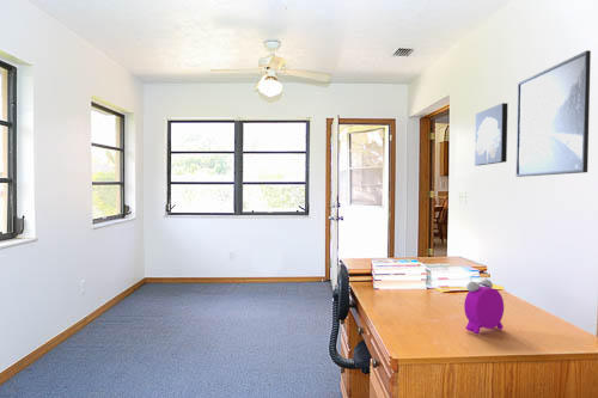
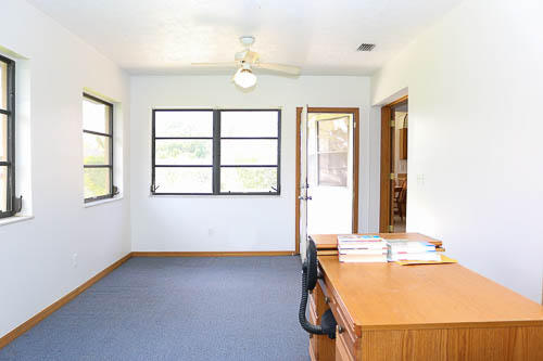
- wall art [474,102,508,166]
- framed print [515,49,592,178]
- alarm clock [463,271,505,336]
